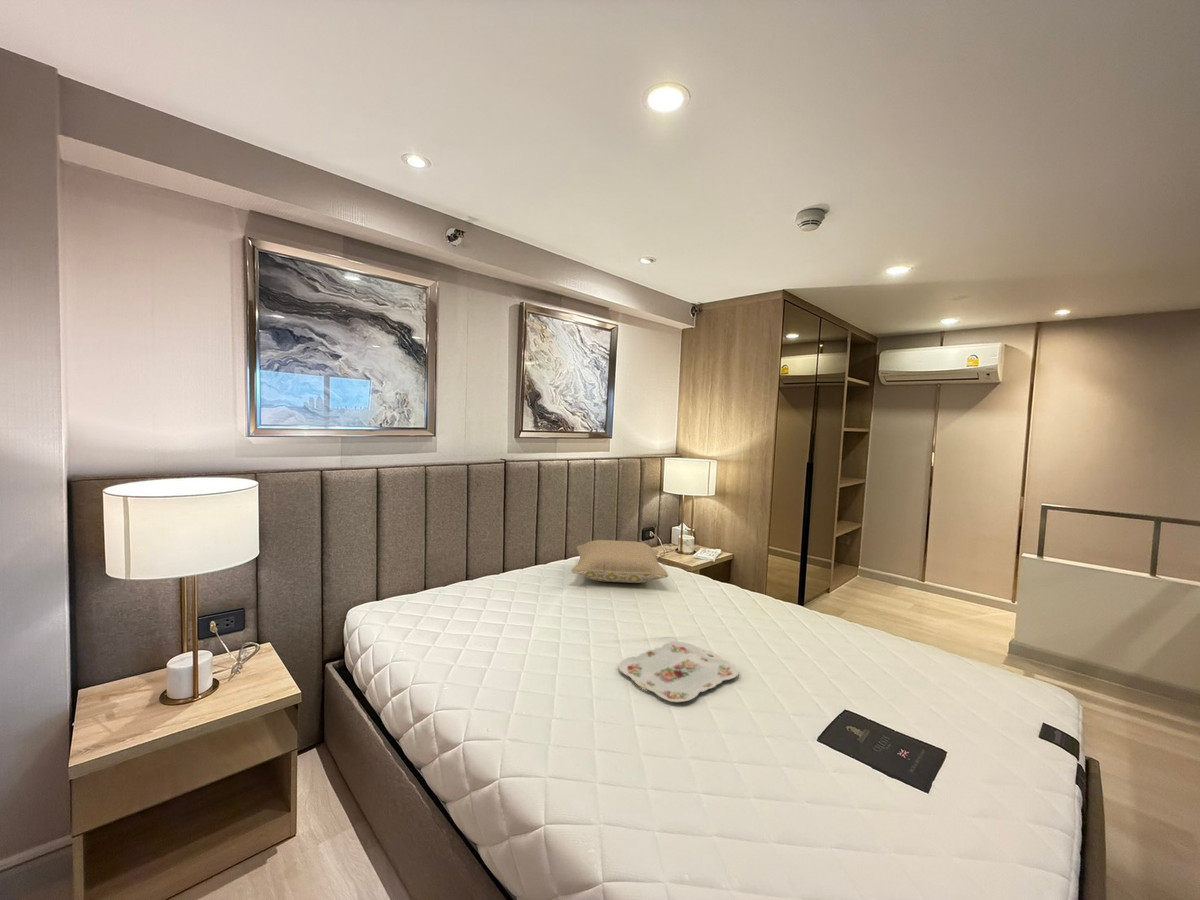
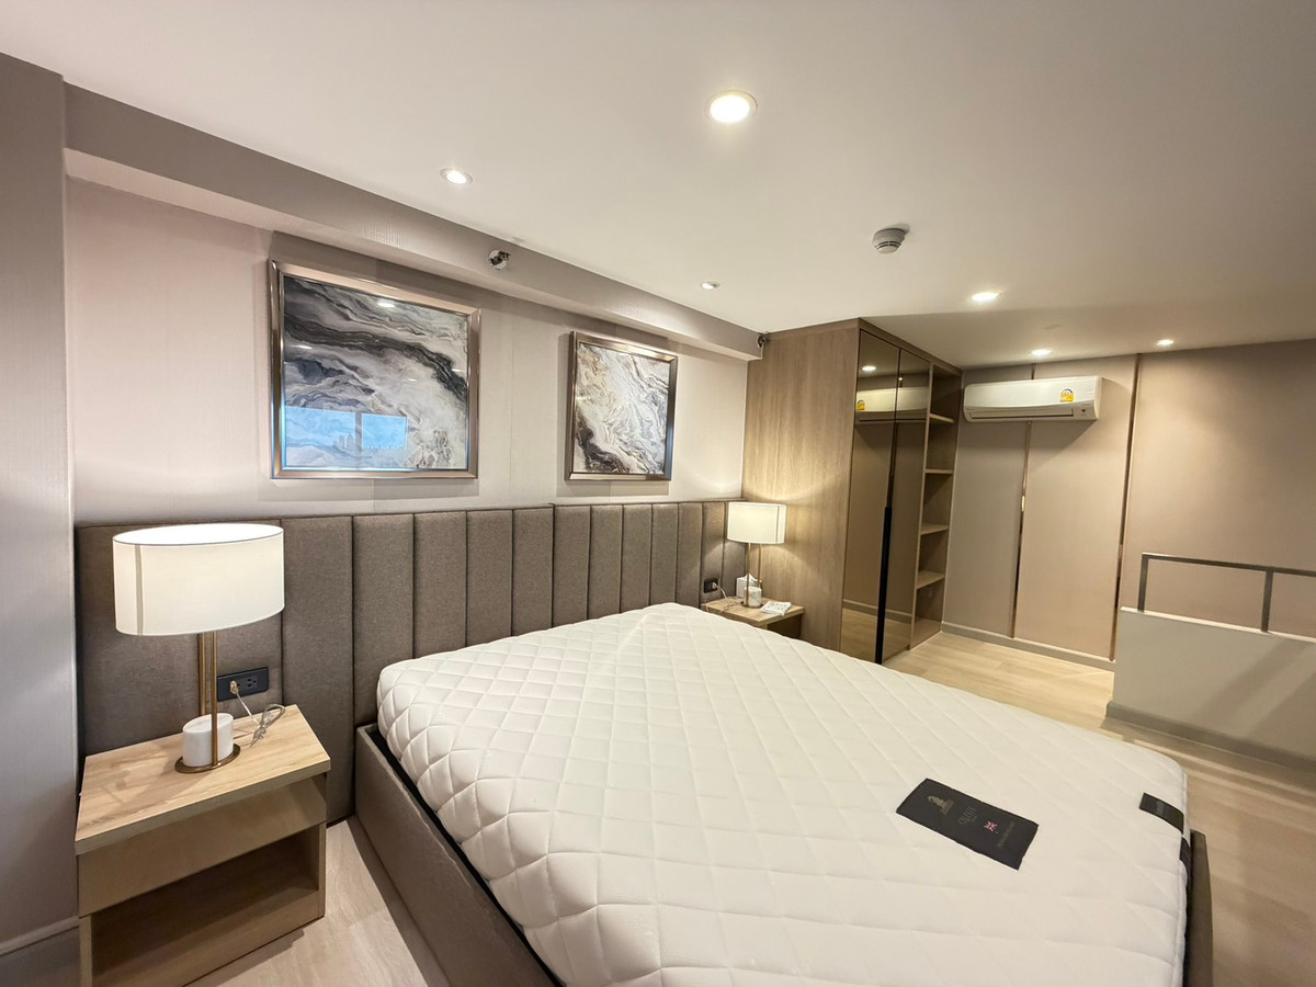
- pillow [570,539,669,584]
- serving tray [617,641,740,703]
